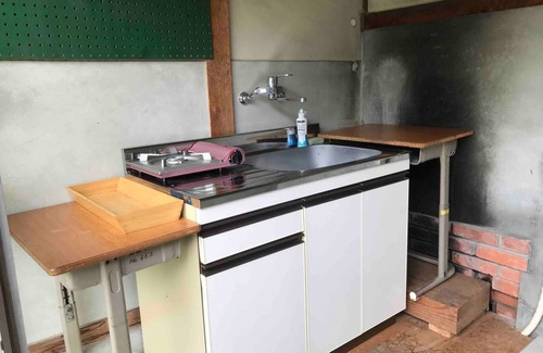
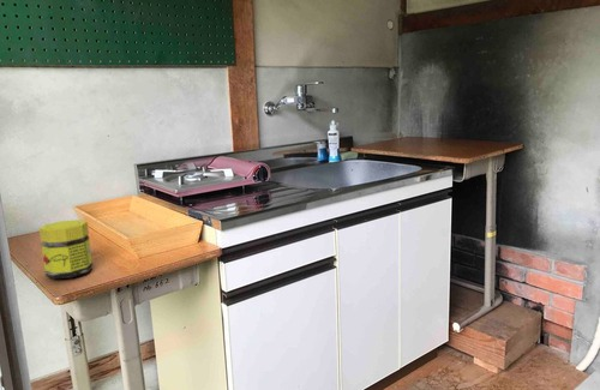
+ jar [38,218,94,280]
